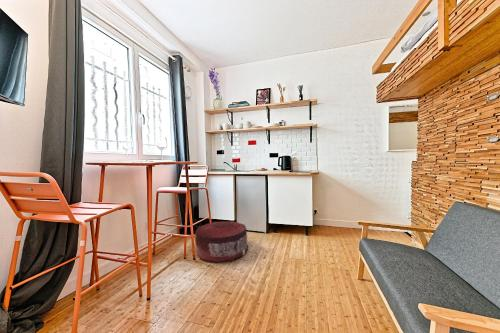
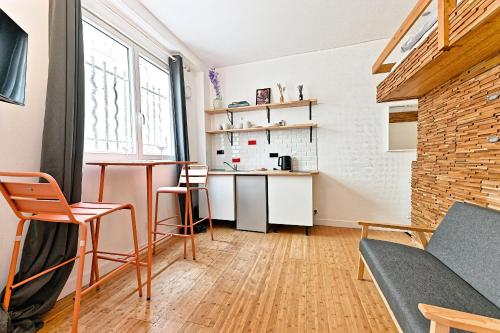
- pouf [194,220,249,263]
